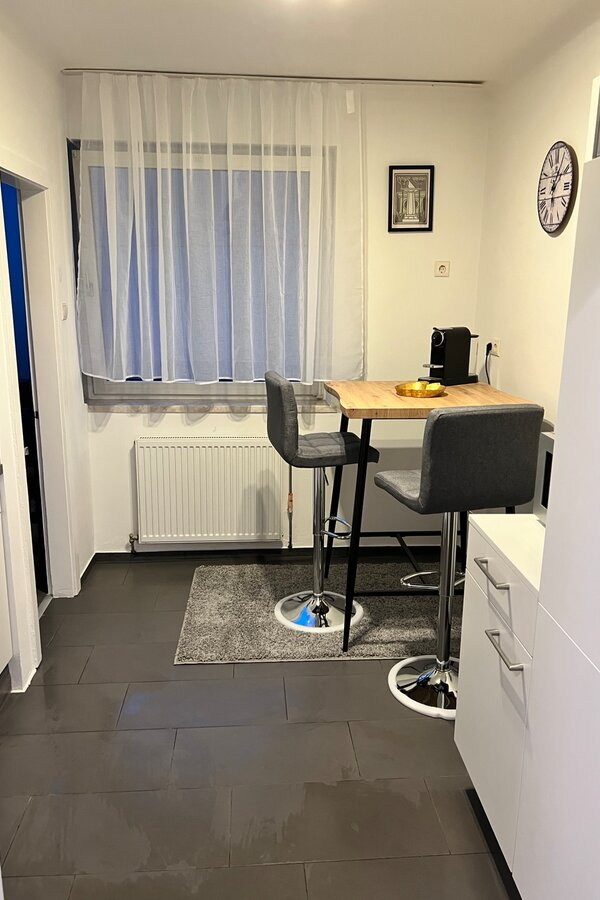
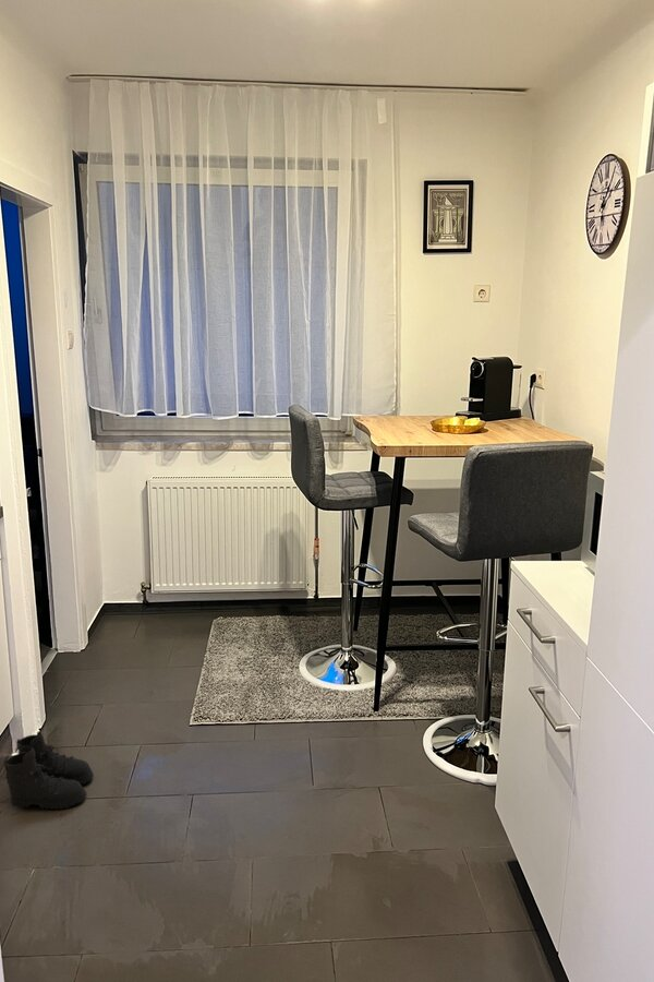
+ boots [2,730,95,811]
